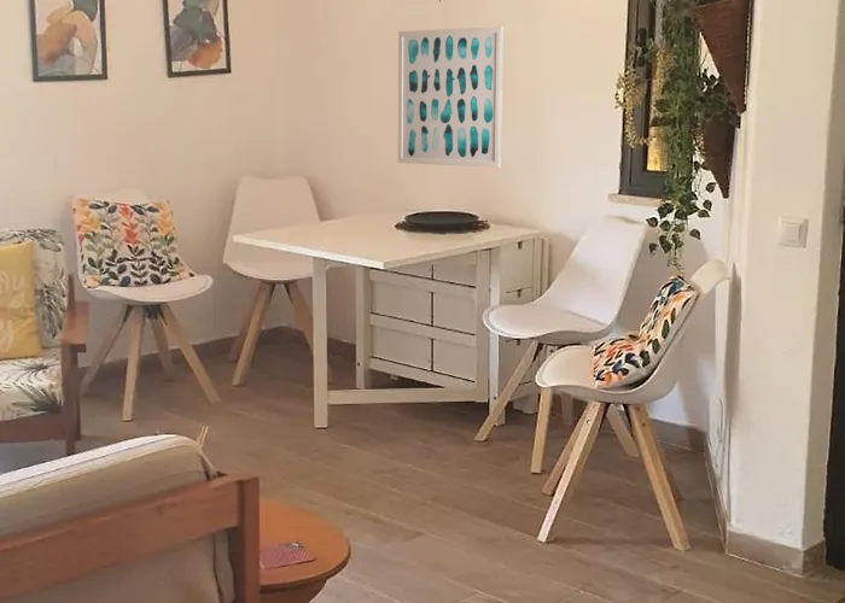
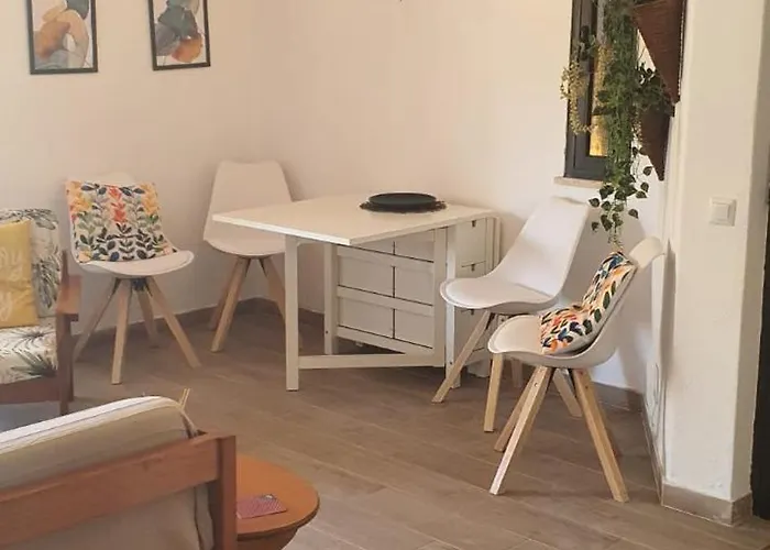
- wall art [397,25,503,169]
